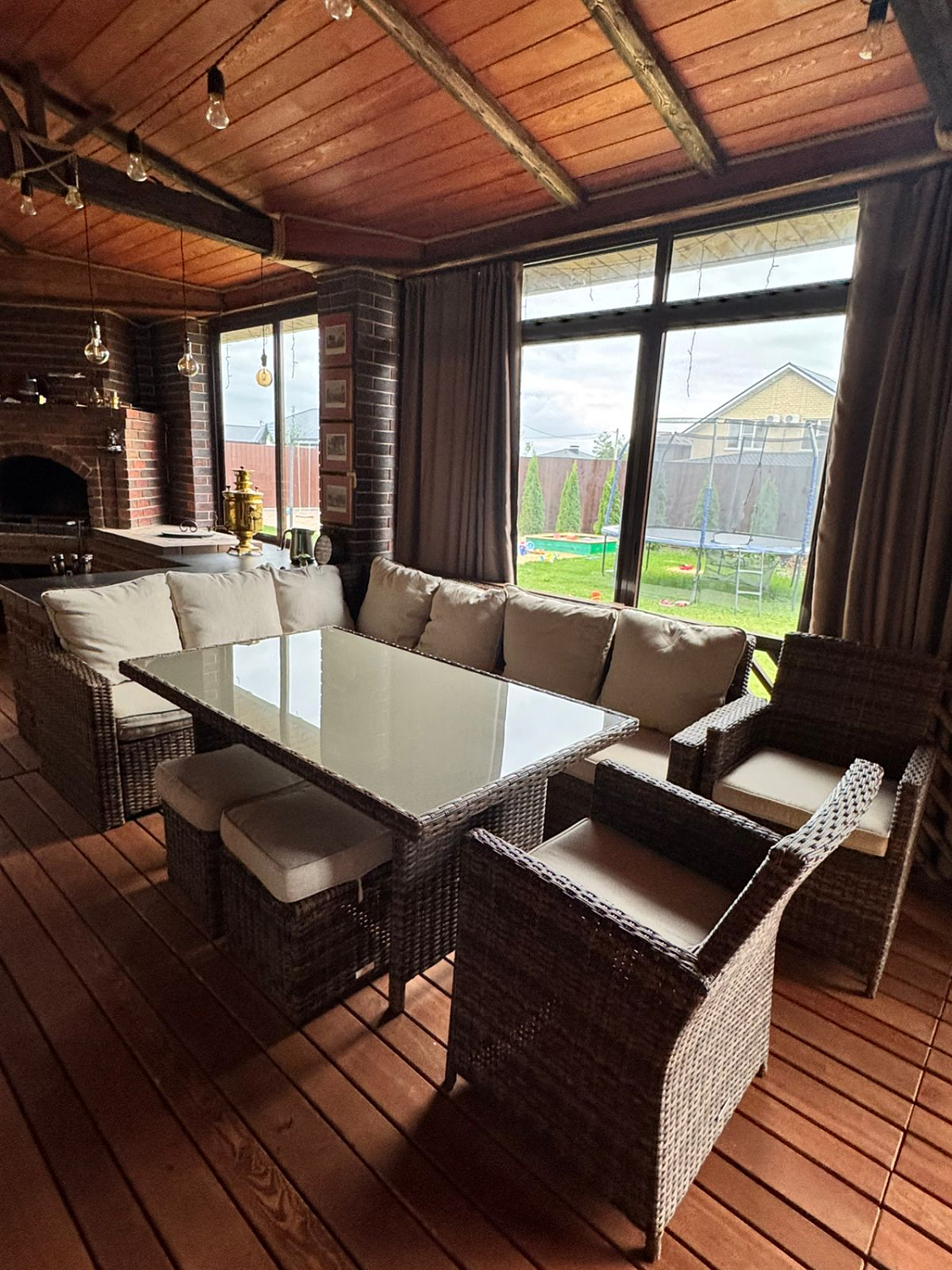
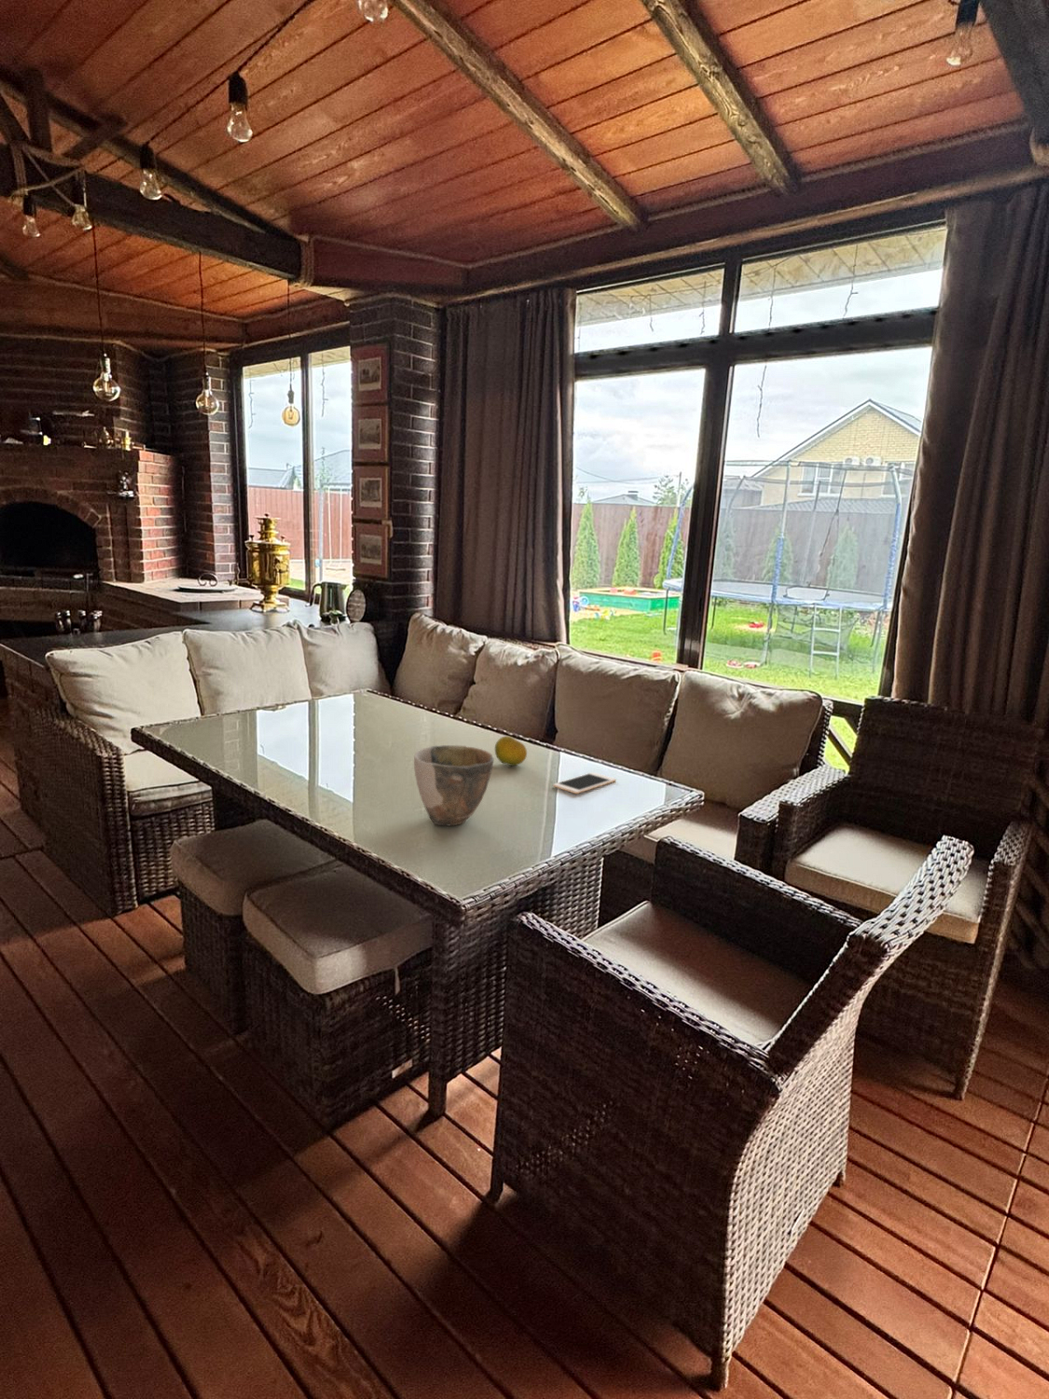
+ fruit [494,735,528,767]
+ ceramic bowl [413,745,495,827]
+ cell phone [552,771,617,794]
